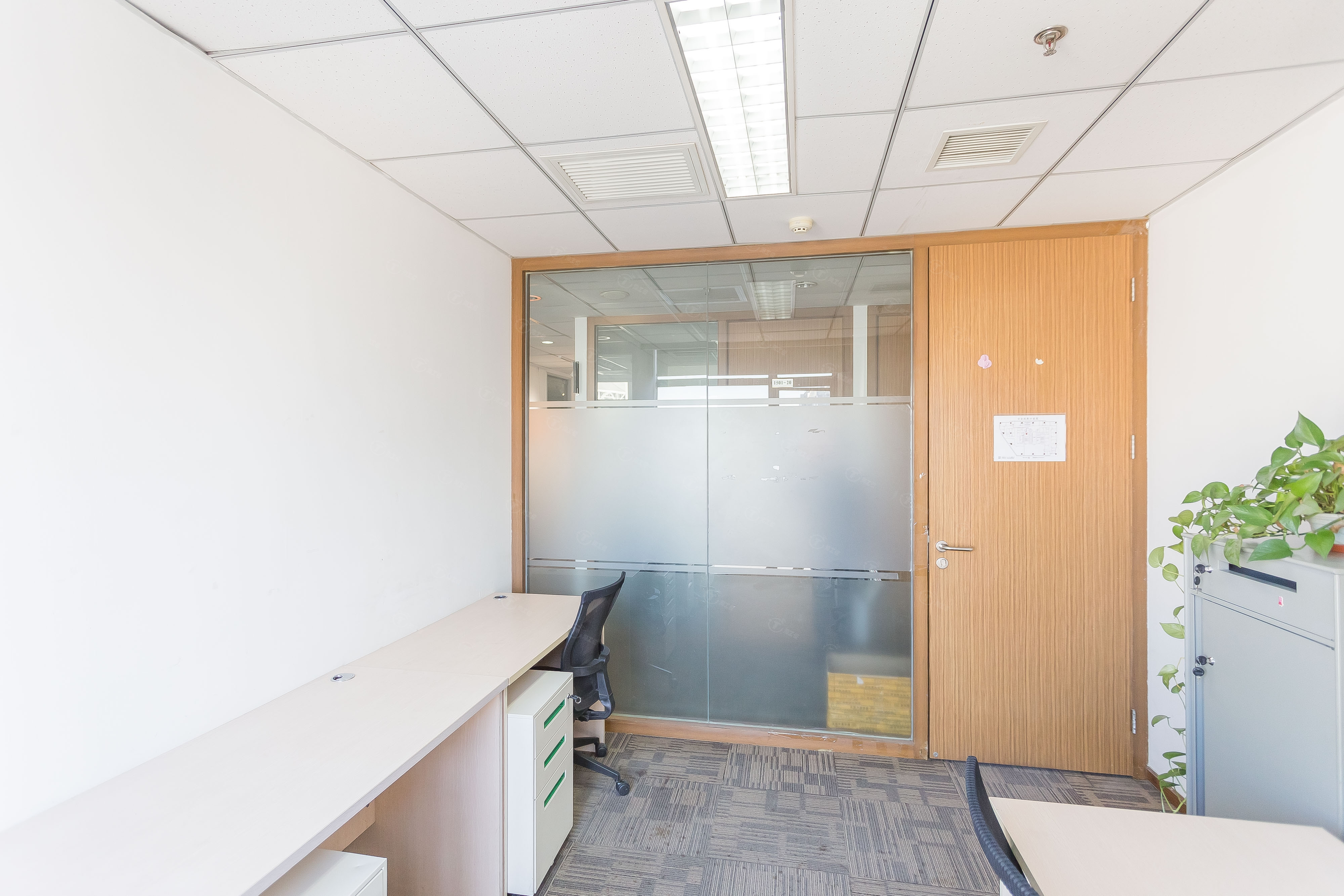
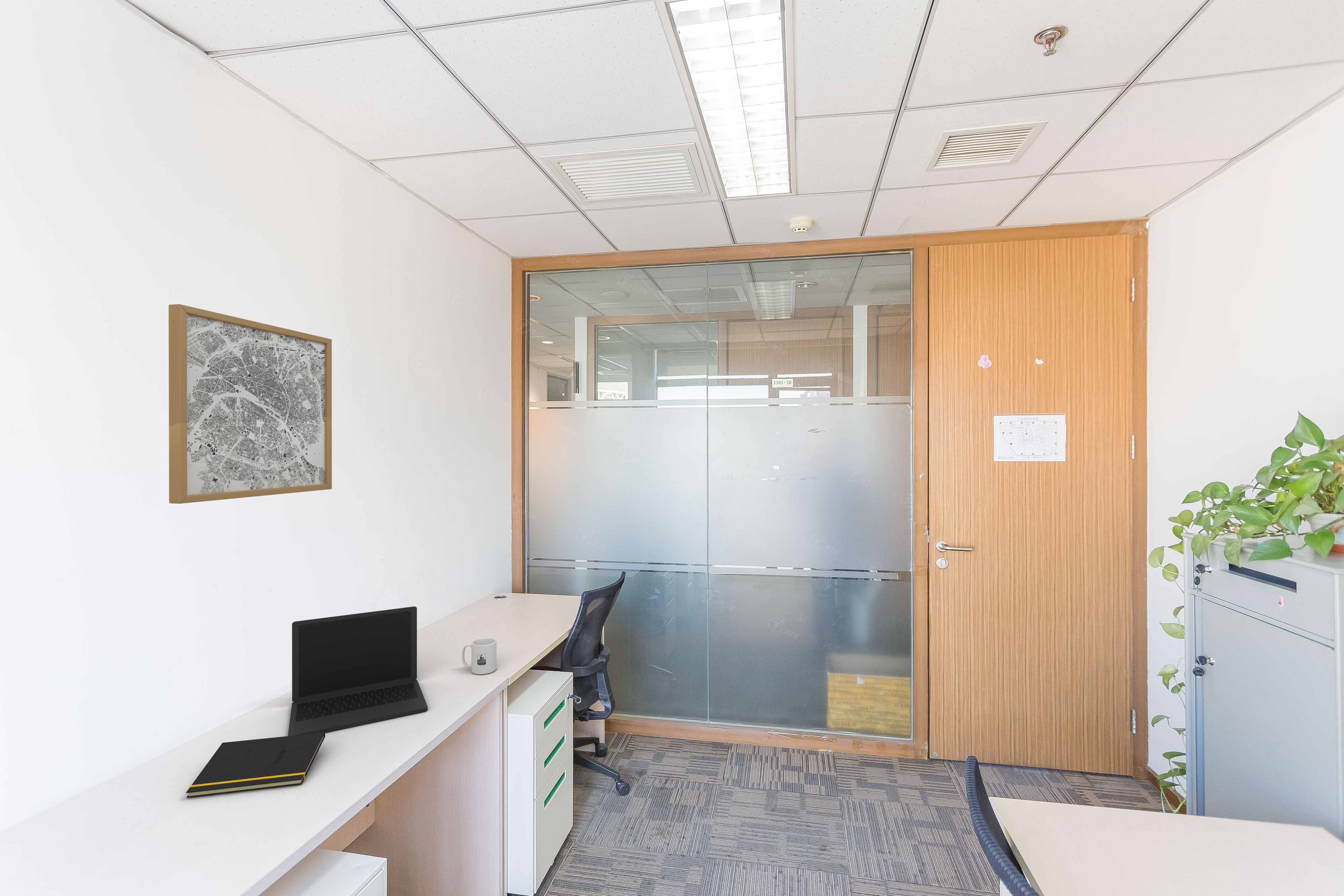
+ mug [462,637,497,675]
+ wall art [168,304,332,504]
+ laptop [288,606,428,736]
+ notepad [186,732,326,798]
